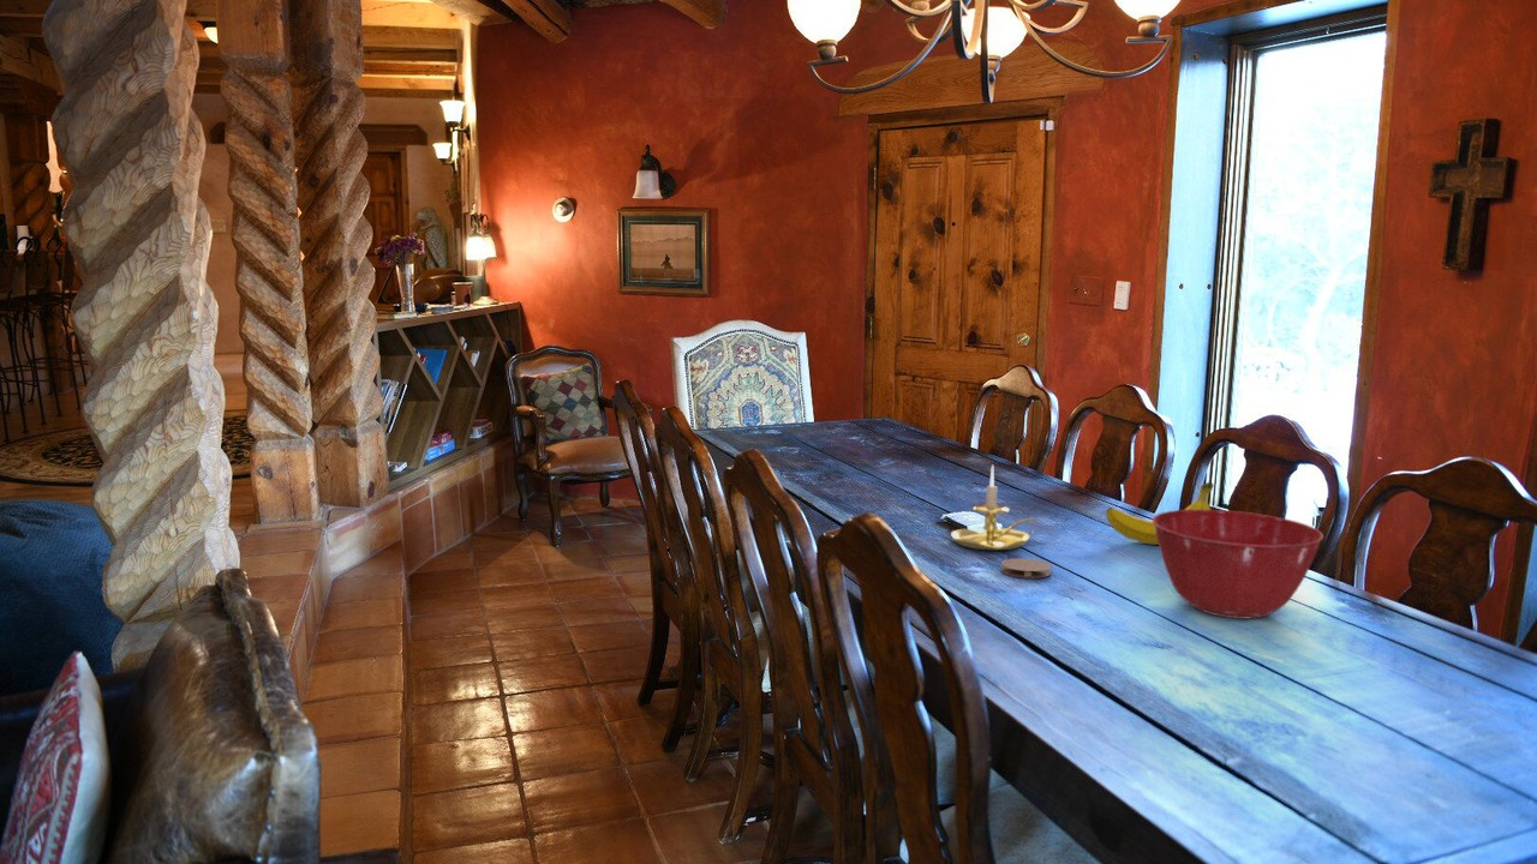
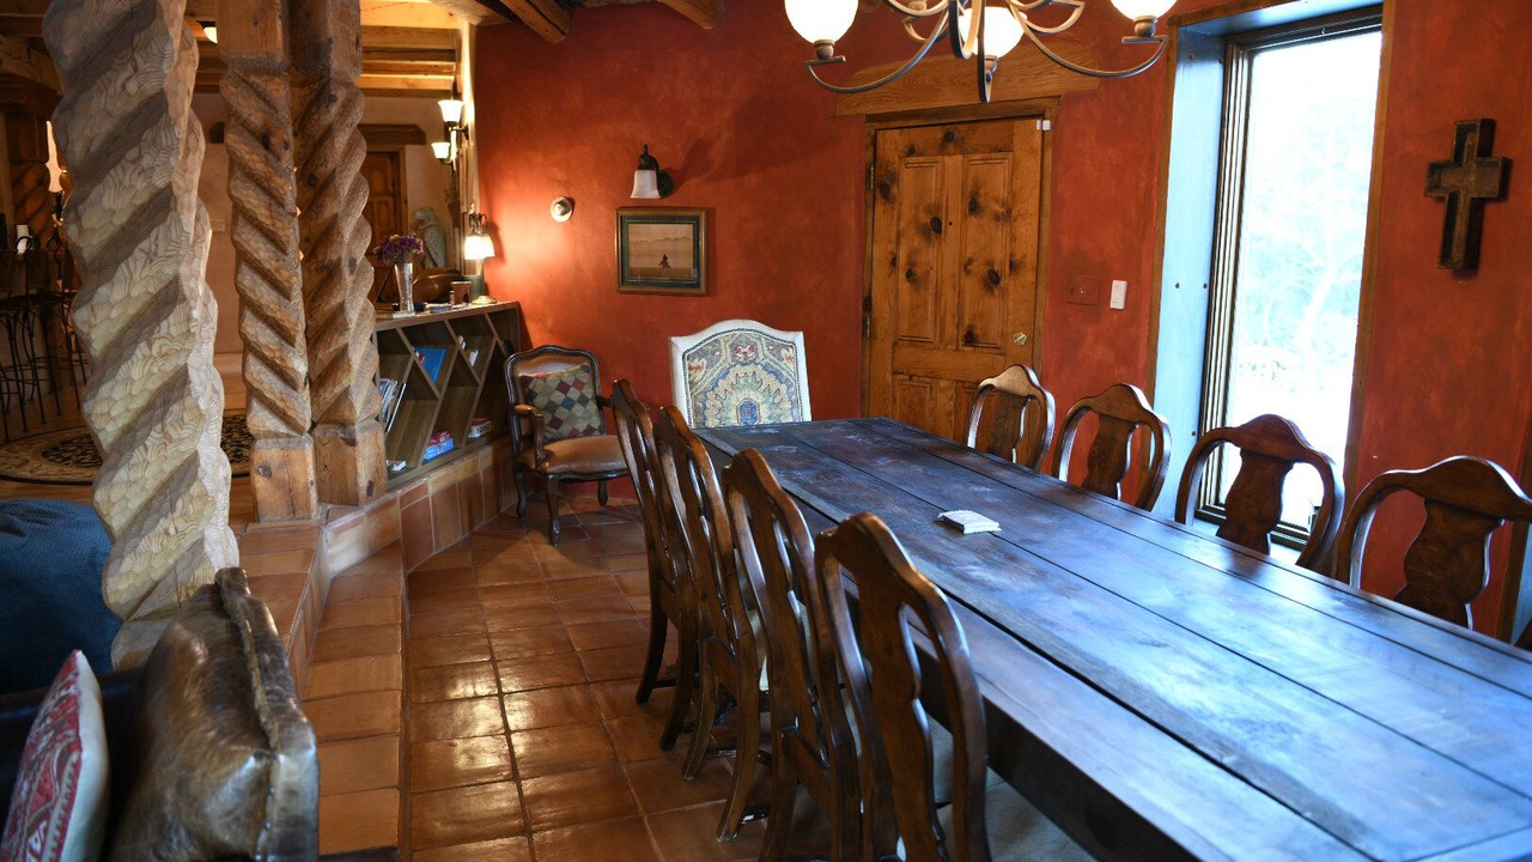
- mixing bowl [1152,509,1324,619]
- fruit [1105,481,1215,546]
- coaster [1000,557,1053,580]
- candle holder [950,464,1043,551]
